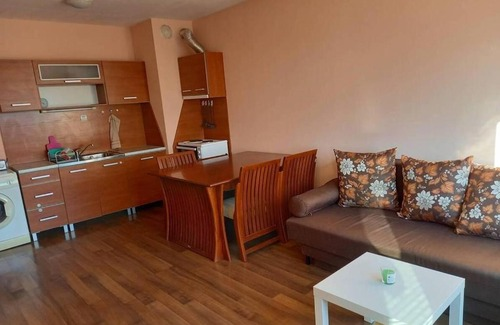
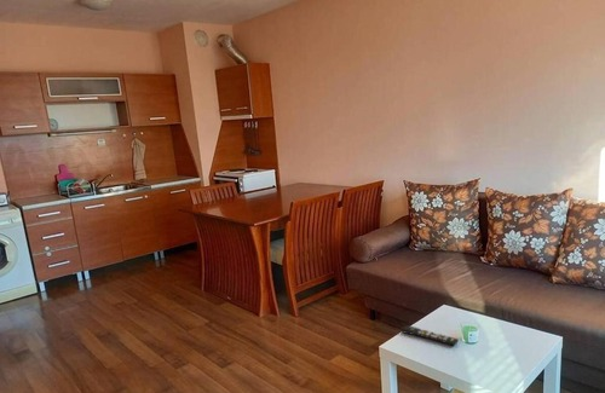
+ remote control [401,324,460,347]
